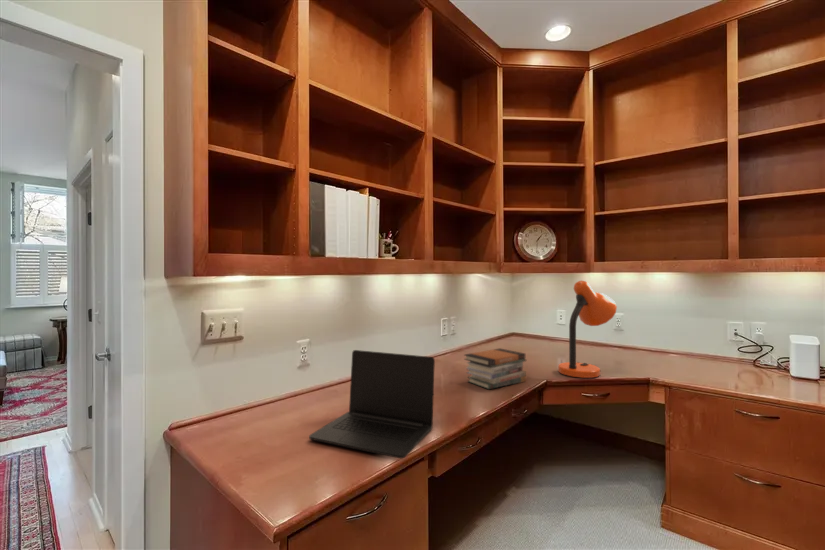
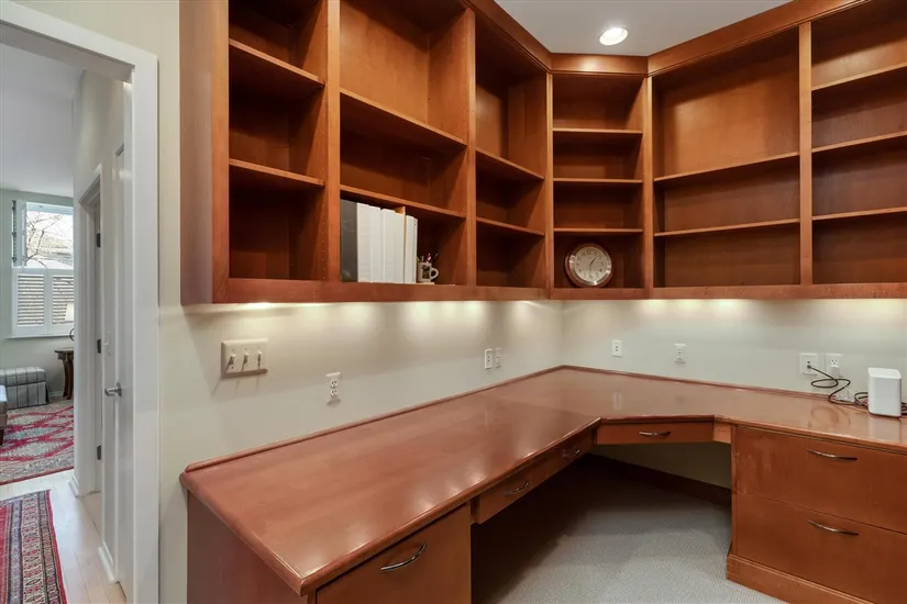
- laptop [308,349,436,459]
- book stack [463,347,527,390]
- desk lamp [557,280,618,379]
